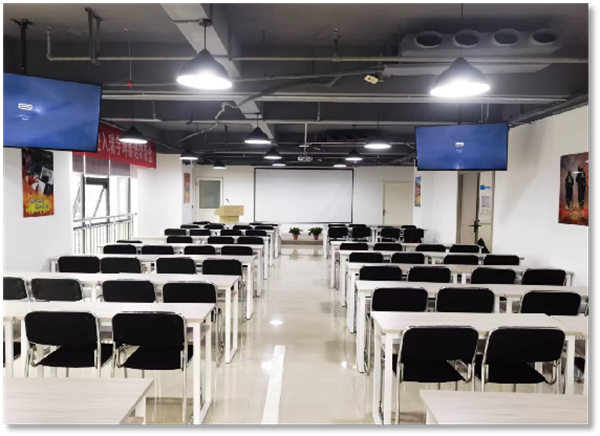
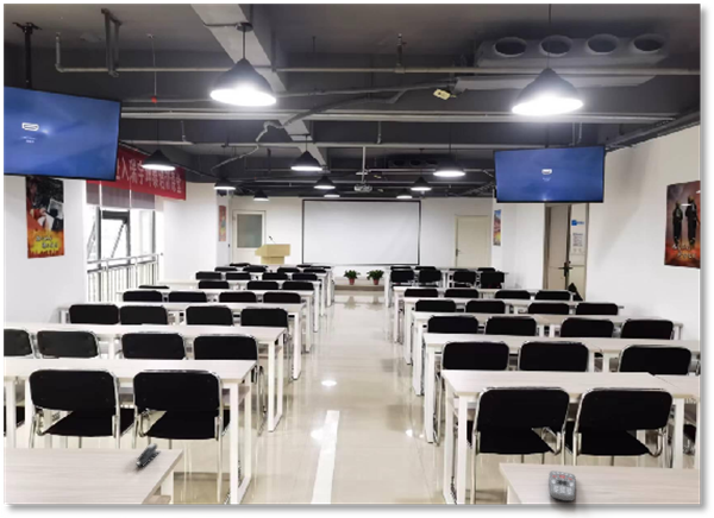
+ remote control [547,469,577,503]
+ stapler [134,442,162,467]
